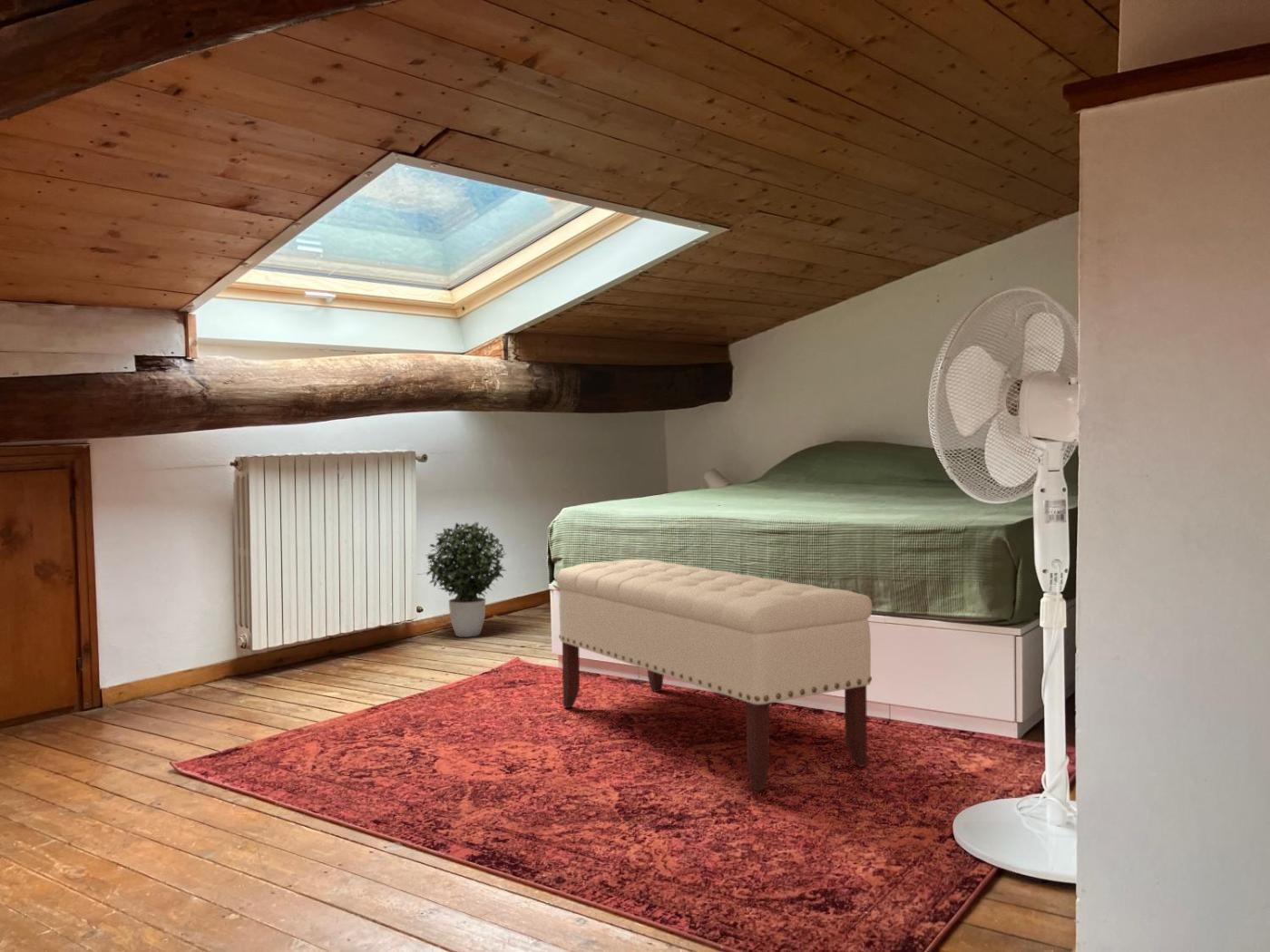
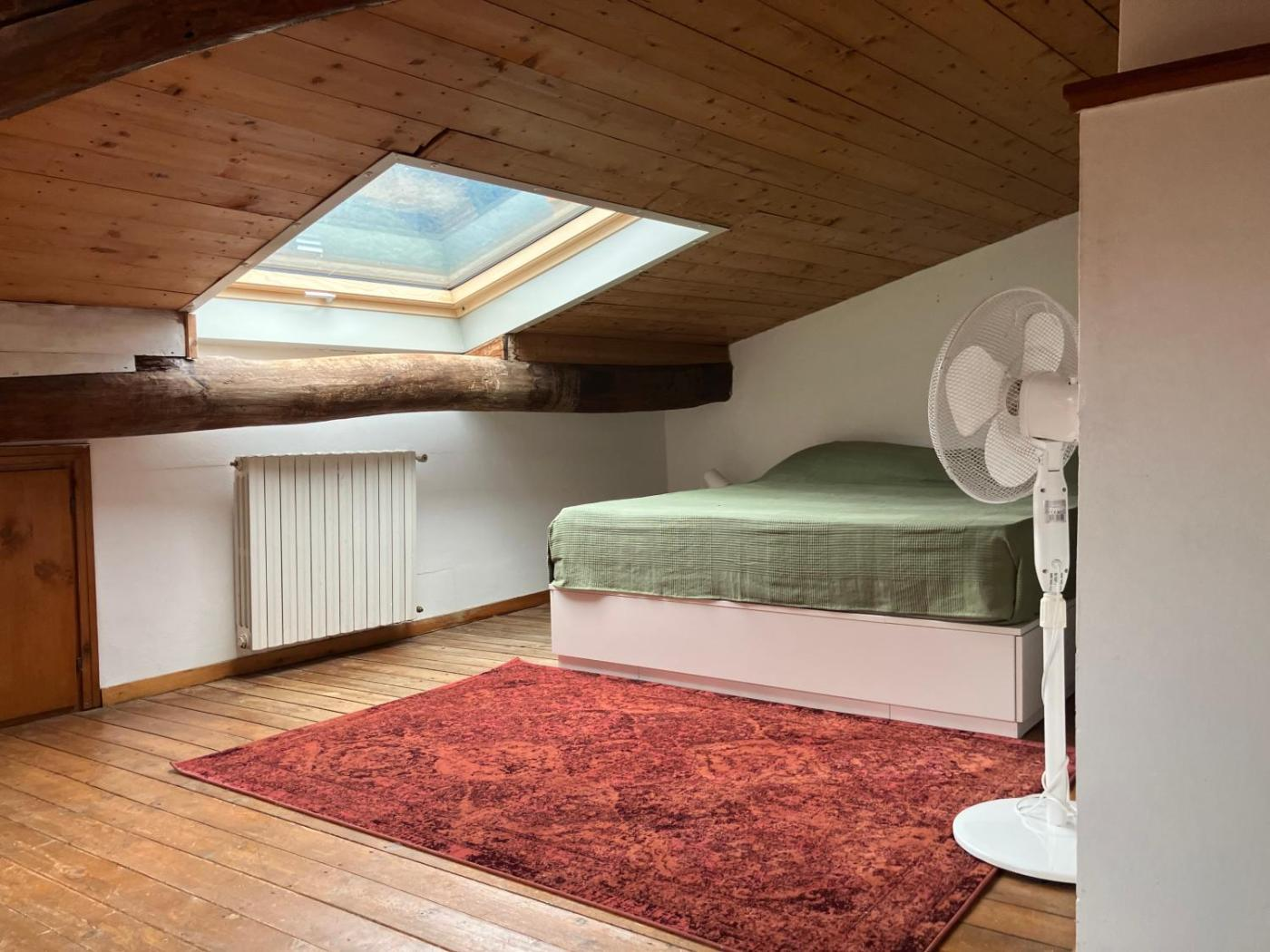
- potted plant [424,521,507,638]
- bench [555,559,874,792]
